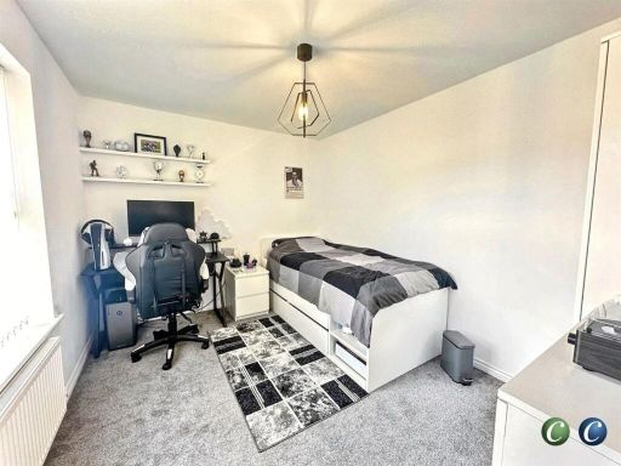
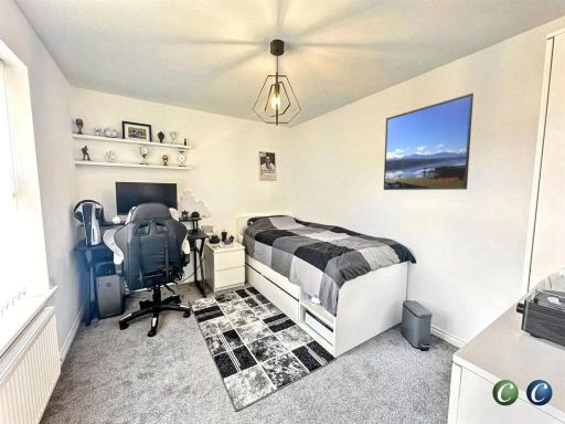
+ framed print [383,92,475,191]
